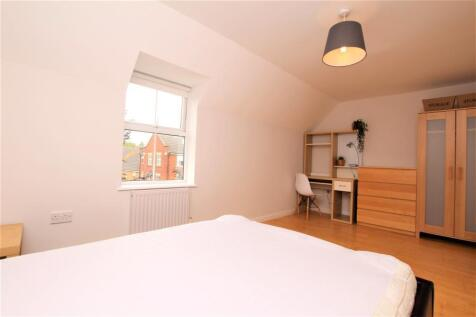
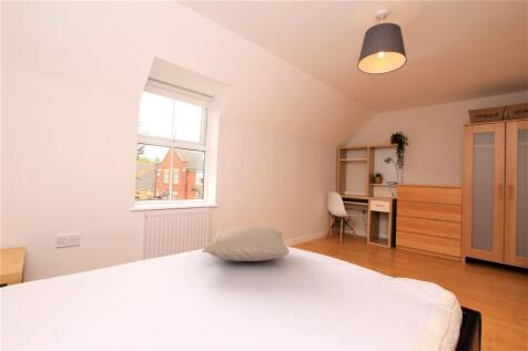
+ pillow [201,224,291,262]
